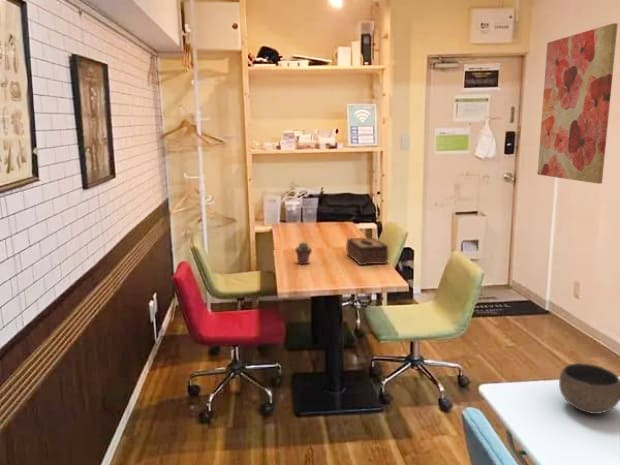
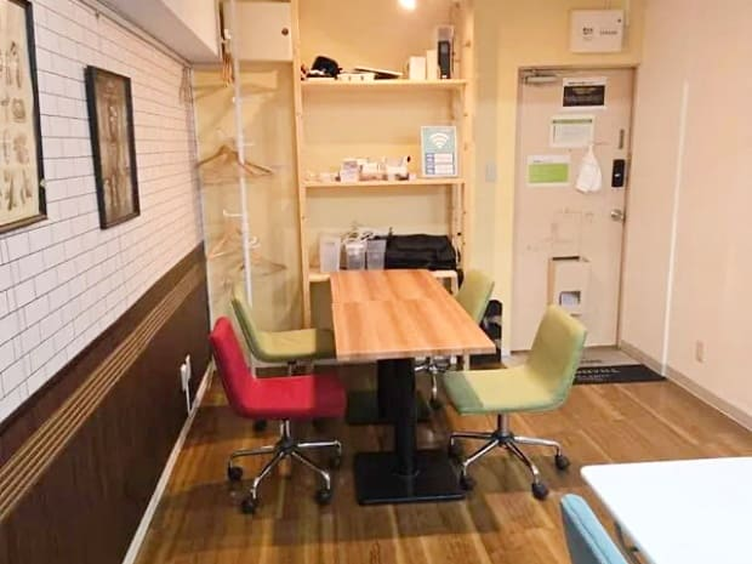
- tissue box [345,236,389,266]
- wall art [537,22,619,185]
- bowl [558,362,620,415]
- potted succulent [294,241,313,265]
